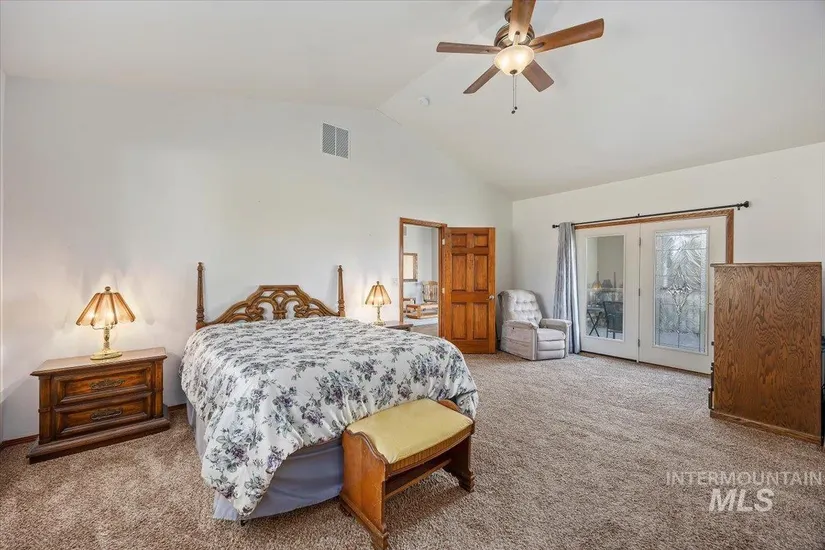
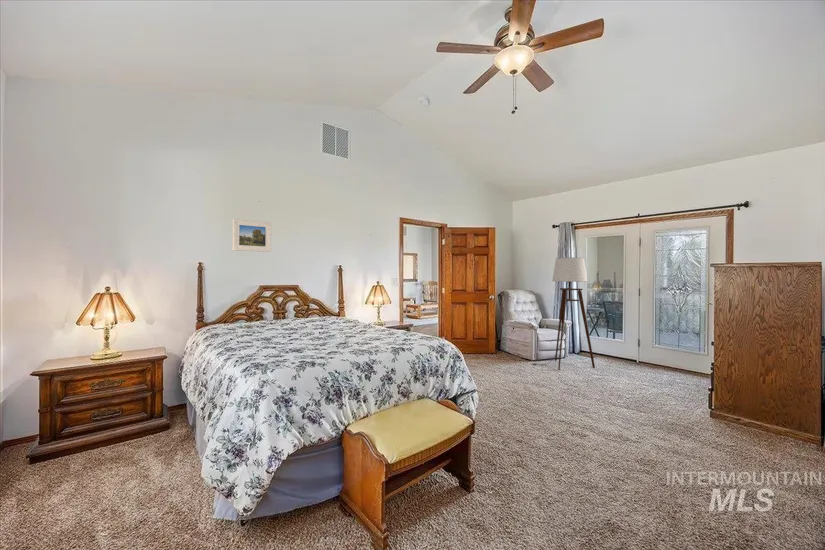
+ floor lamp [531,257,596,371]
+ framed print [232,218,272,253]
